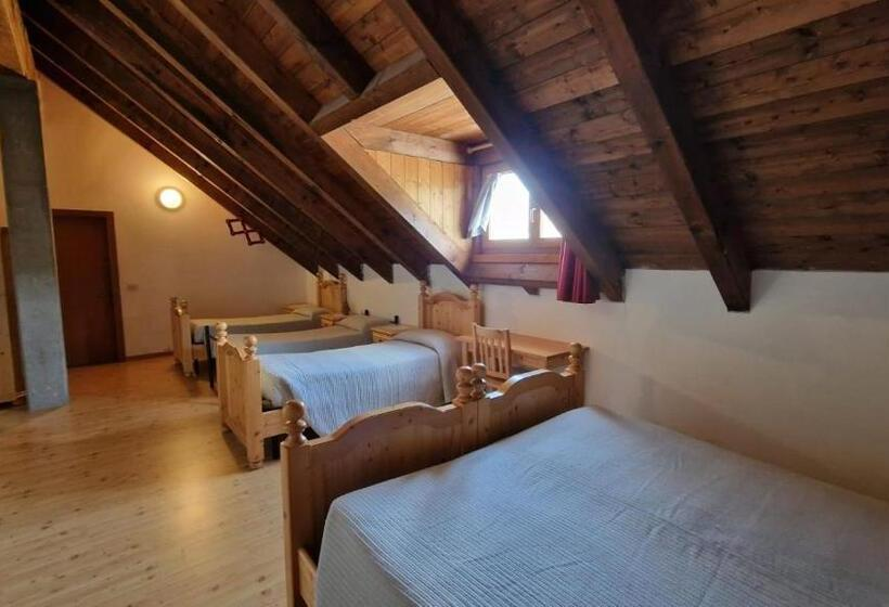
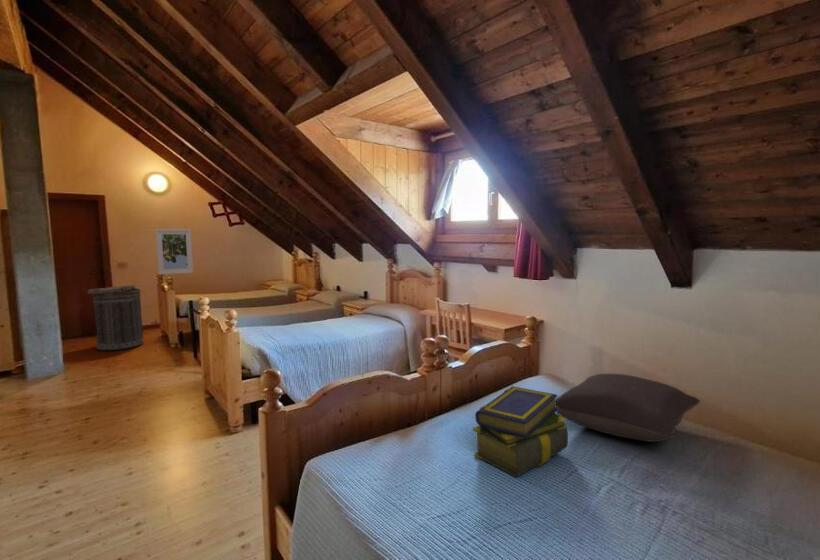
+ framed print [154,228,195,275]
+ pillow [554,373,701,443]
+ stack of books [472,385,569,478]
+ trash can lid [86,284,144,351]
